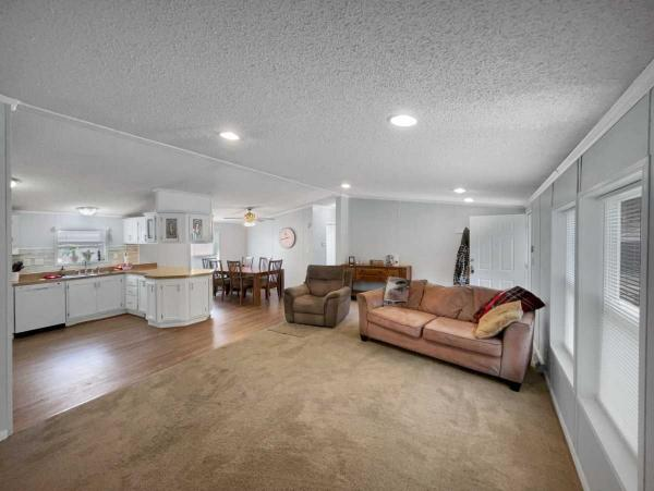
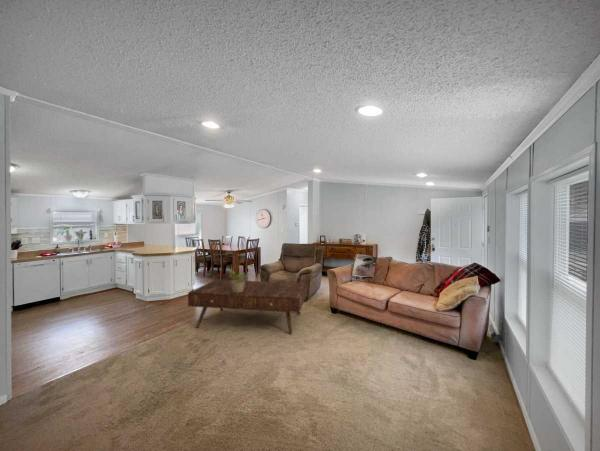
+ potted plant [226,266,249,292]
+ coffee table [187,279,308,335]
